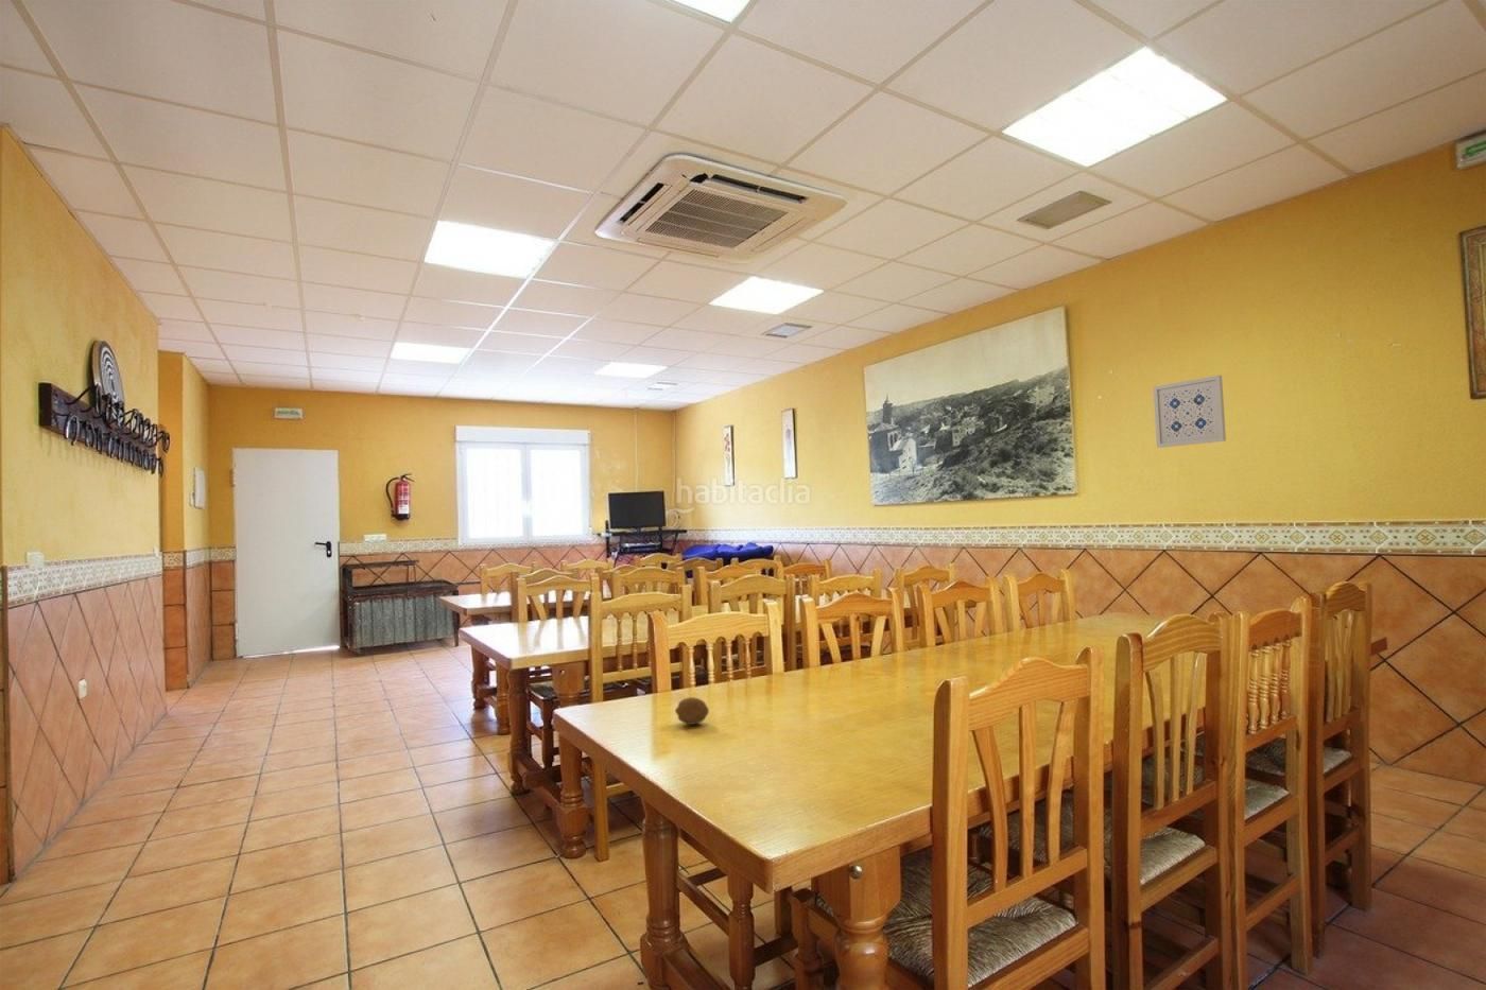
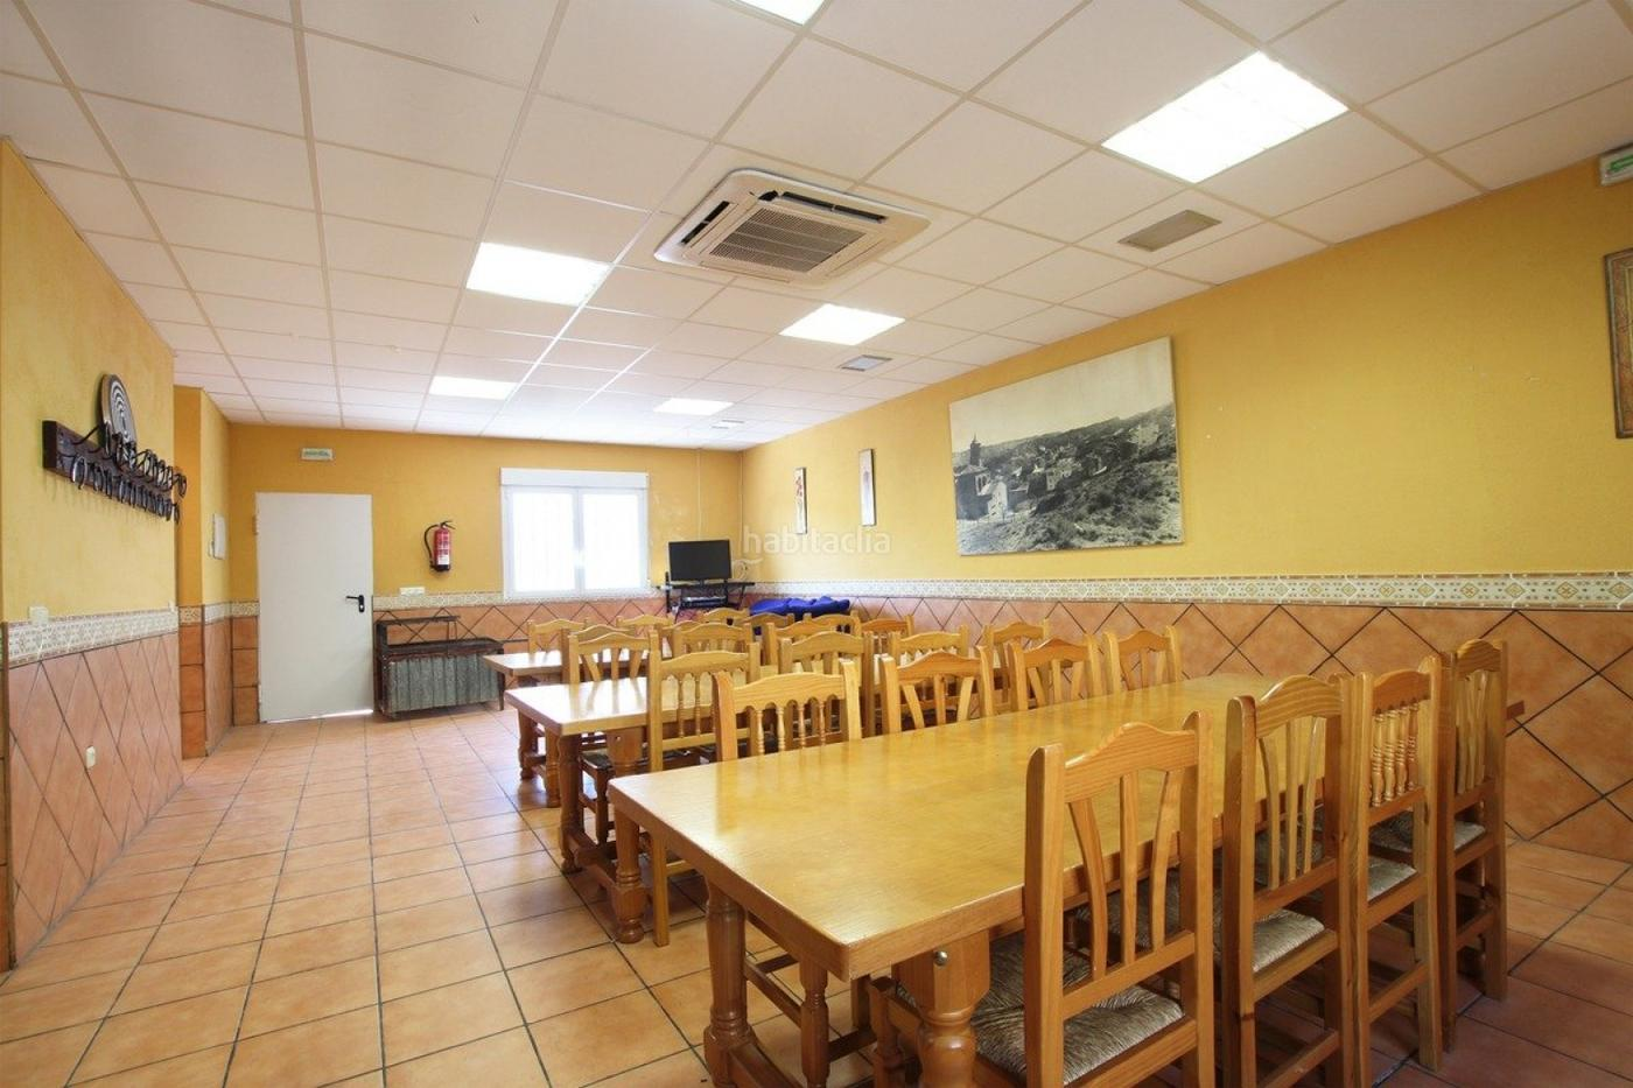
- wall art [1152,375,1227,449]
- fruit [674,696,710,726]
